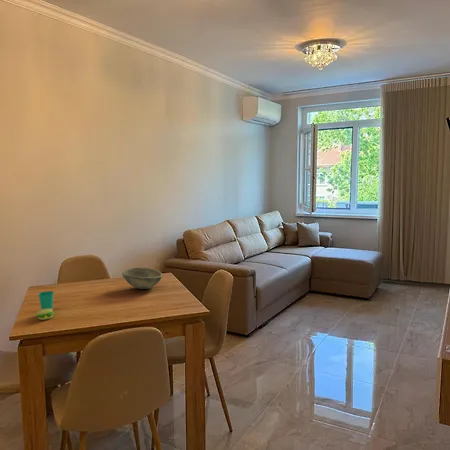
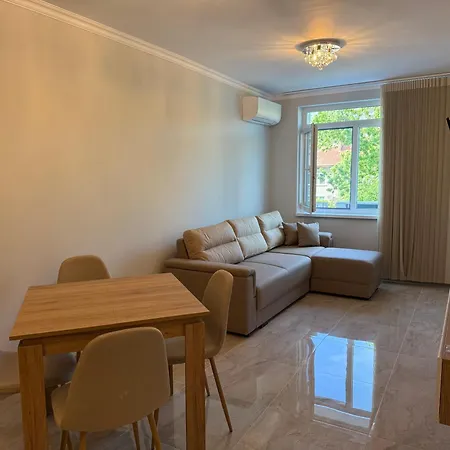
- bowl [121,267,163,290]
- cup [36,290,55,321]
